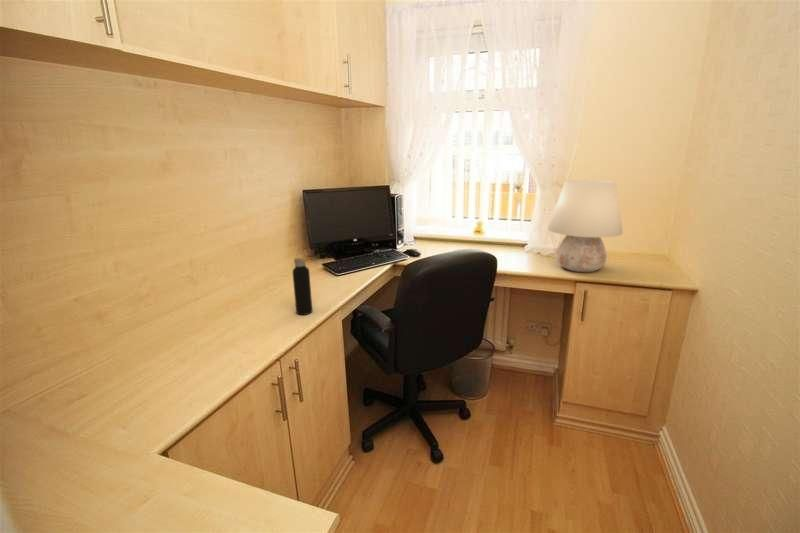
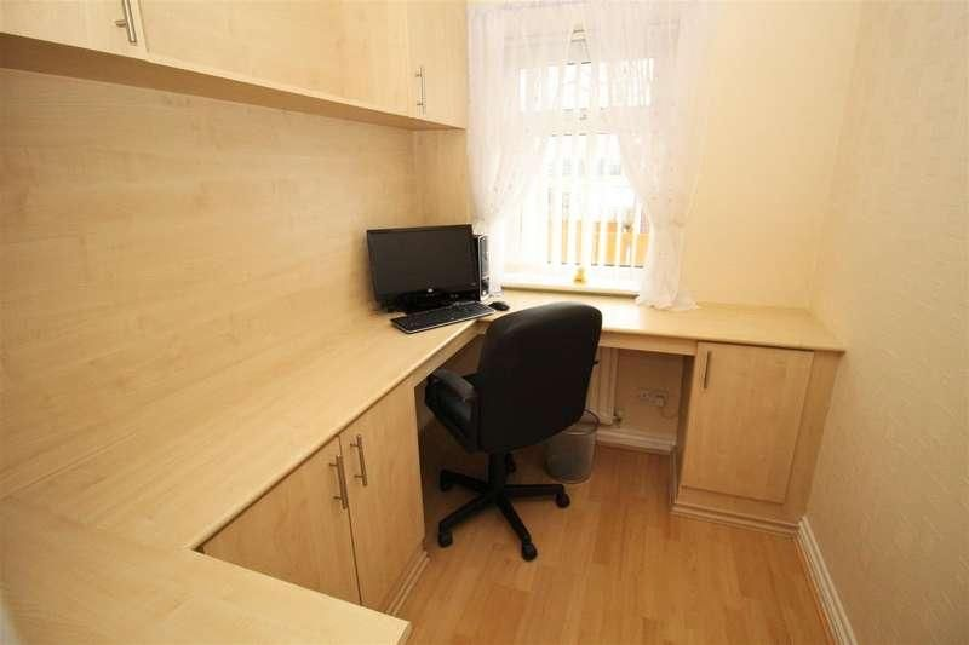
- table lamp [547,179,624,273]
- water bottle [292,252,313,316]
